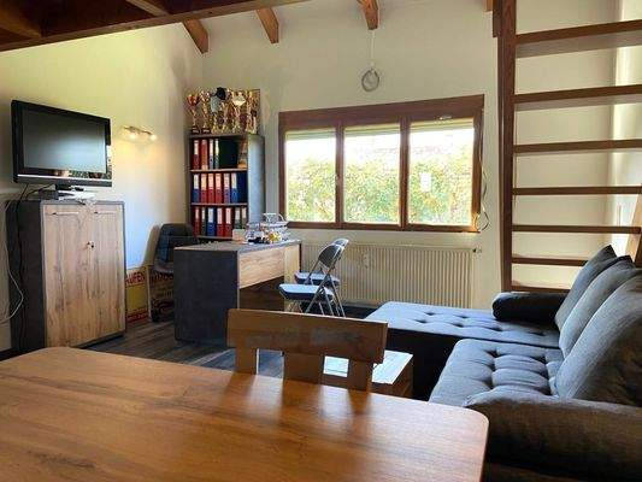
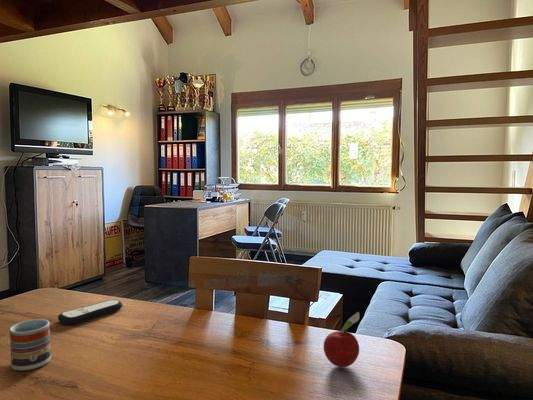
+ fruit [322,311,360,368]
+ cup [8,318,52,372]
+ remote control [57,299,124,326]
